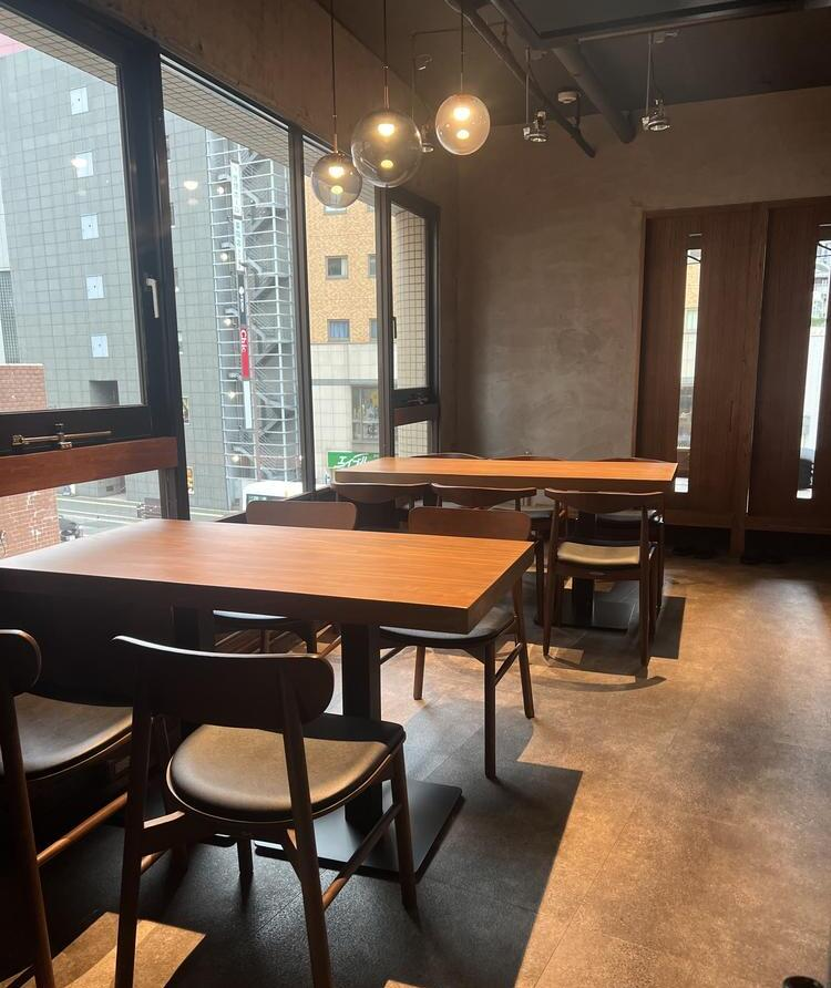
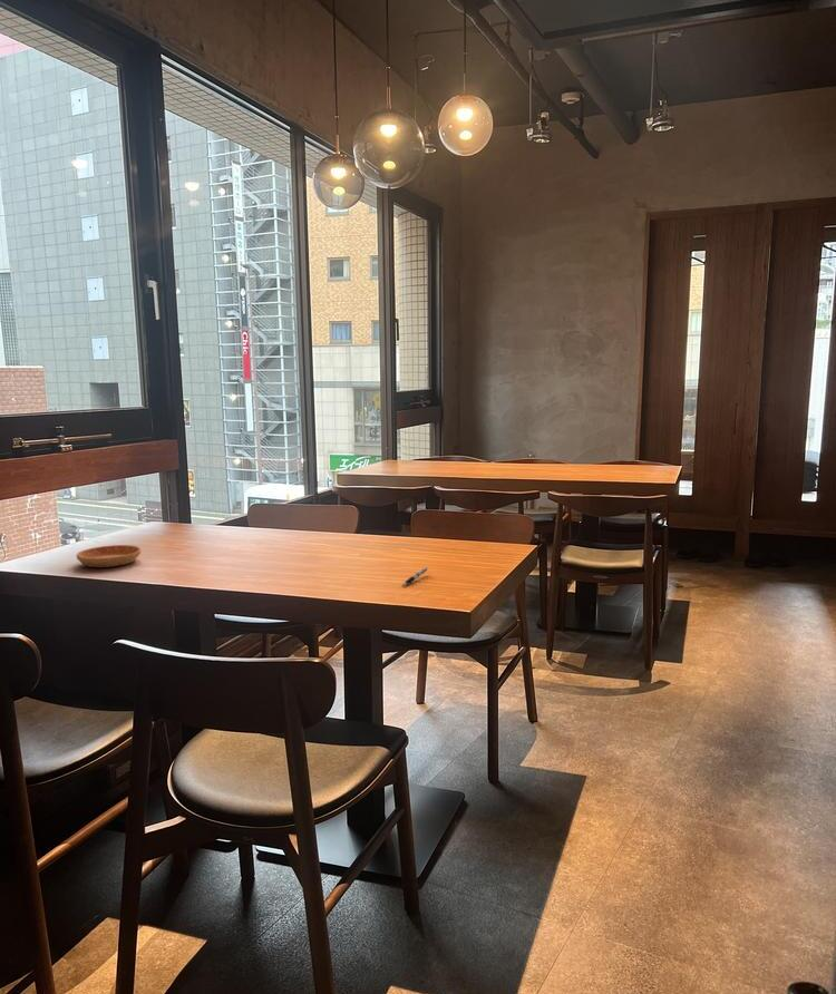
+ pen [401,566,429,587]
+ saucer [76,544,142,568]
